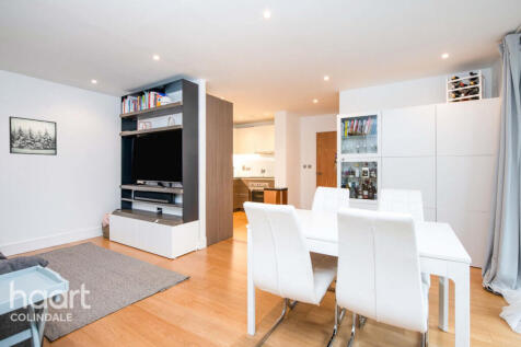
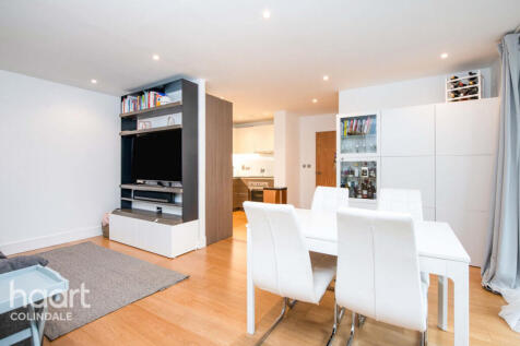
- wall art [8,115,58,157]
